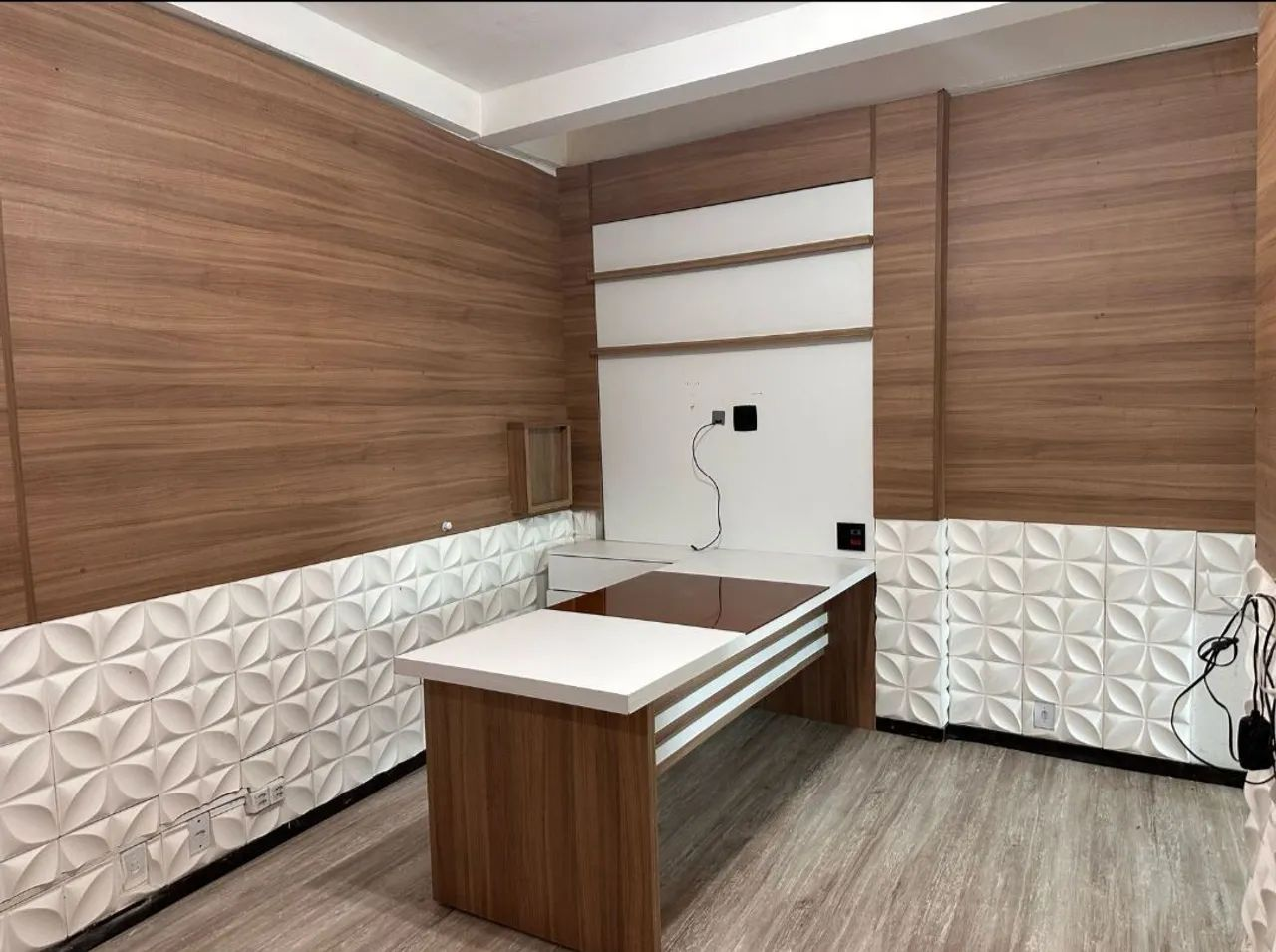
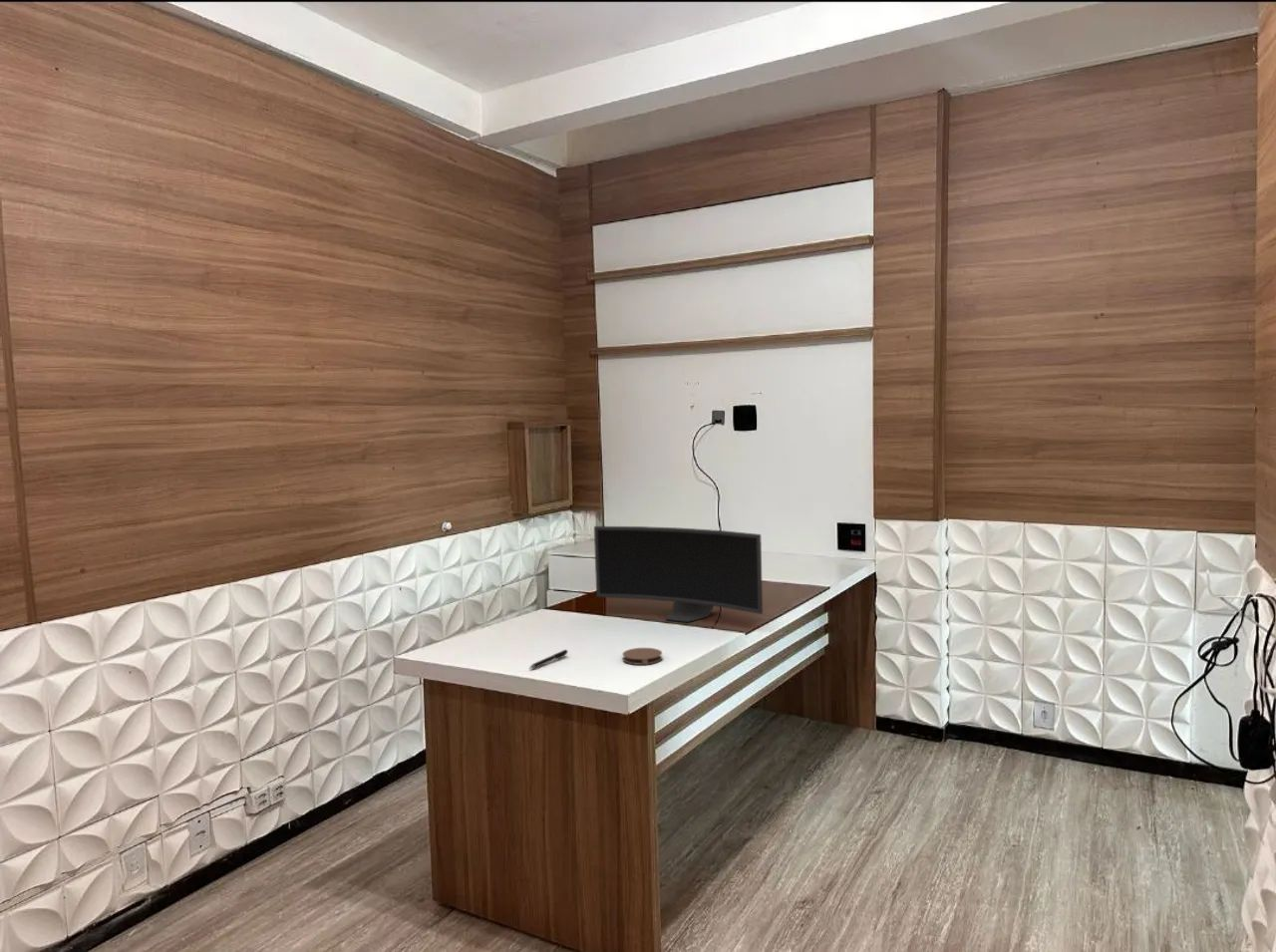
+ coaster [621,647,663,666]
+ monitor [593,525,764,623]
+ pen [528,649,569,670]
